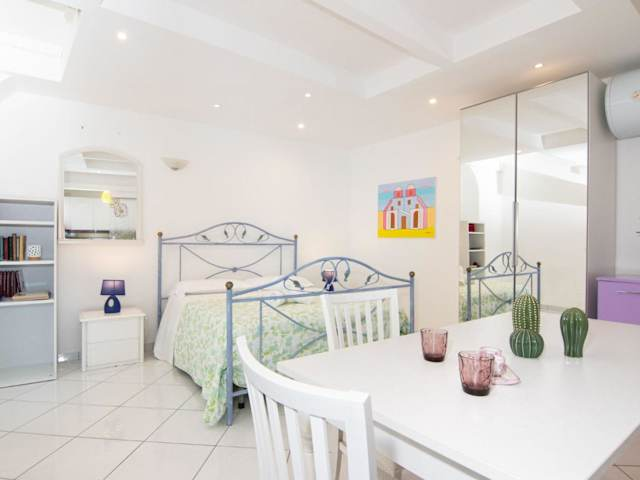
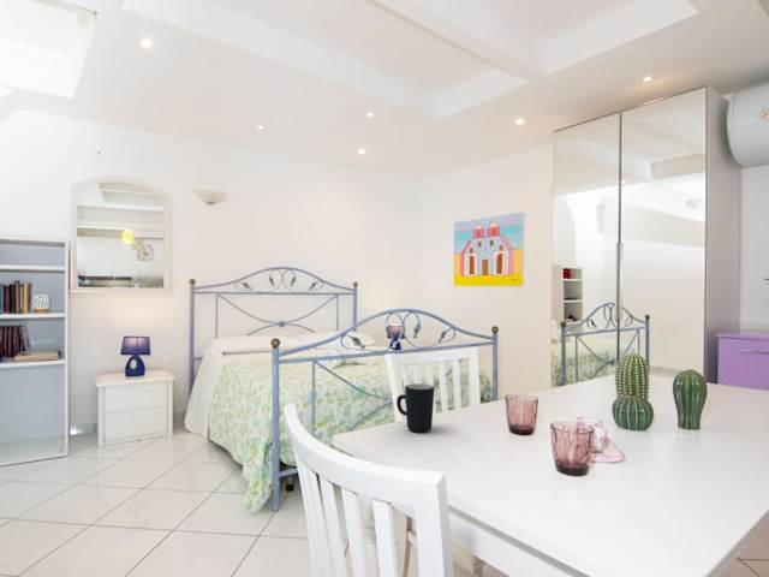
+ mug [395,382,435,433]
